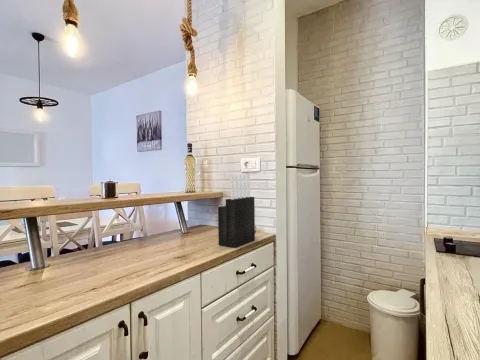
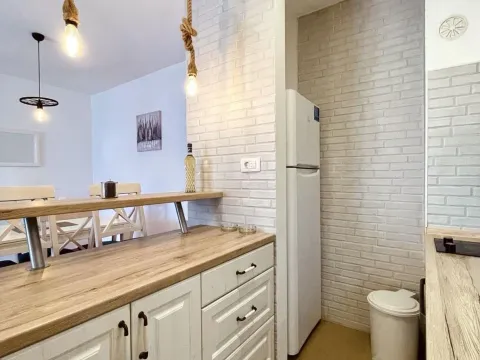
- knife block [217,174,256,249]
